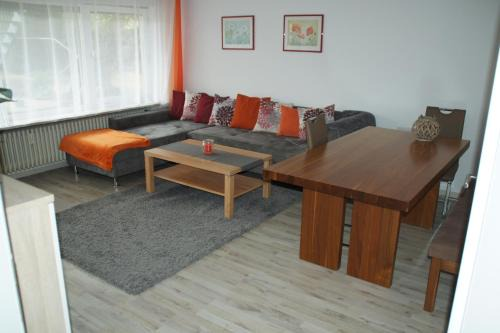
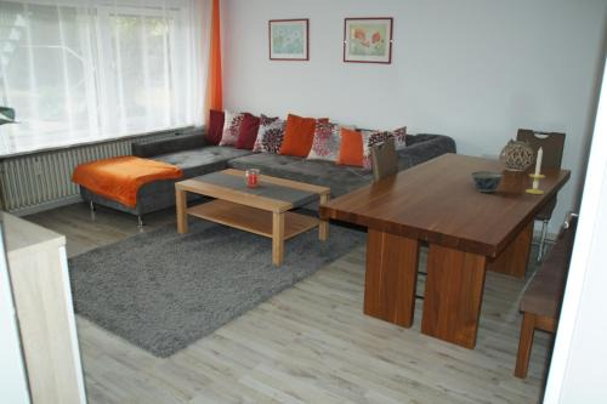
+ bowl [470,170,504,193]
+ candle [524,147,546,195]
